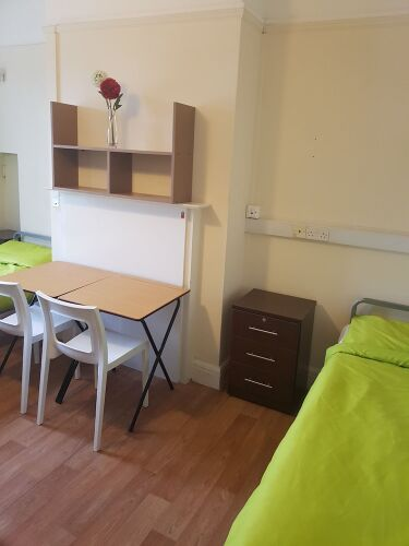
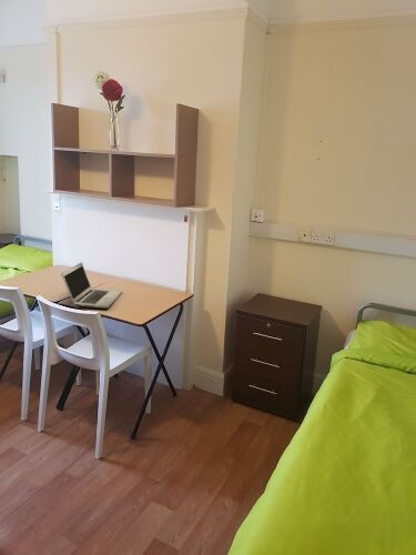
+ laptop [60,261,123,309]
